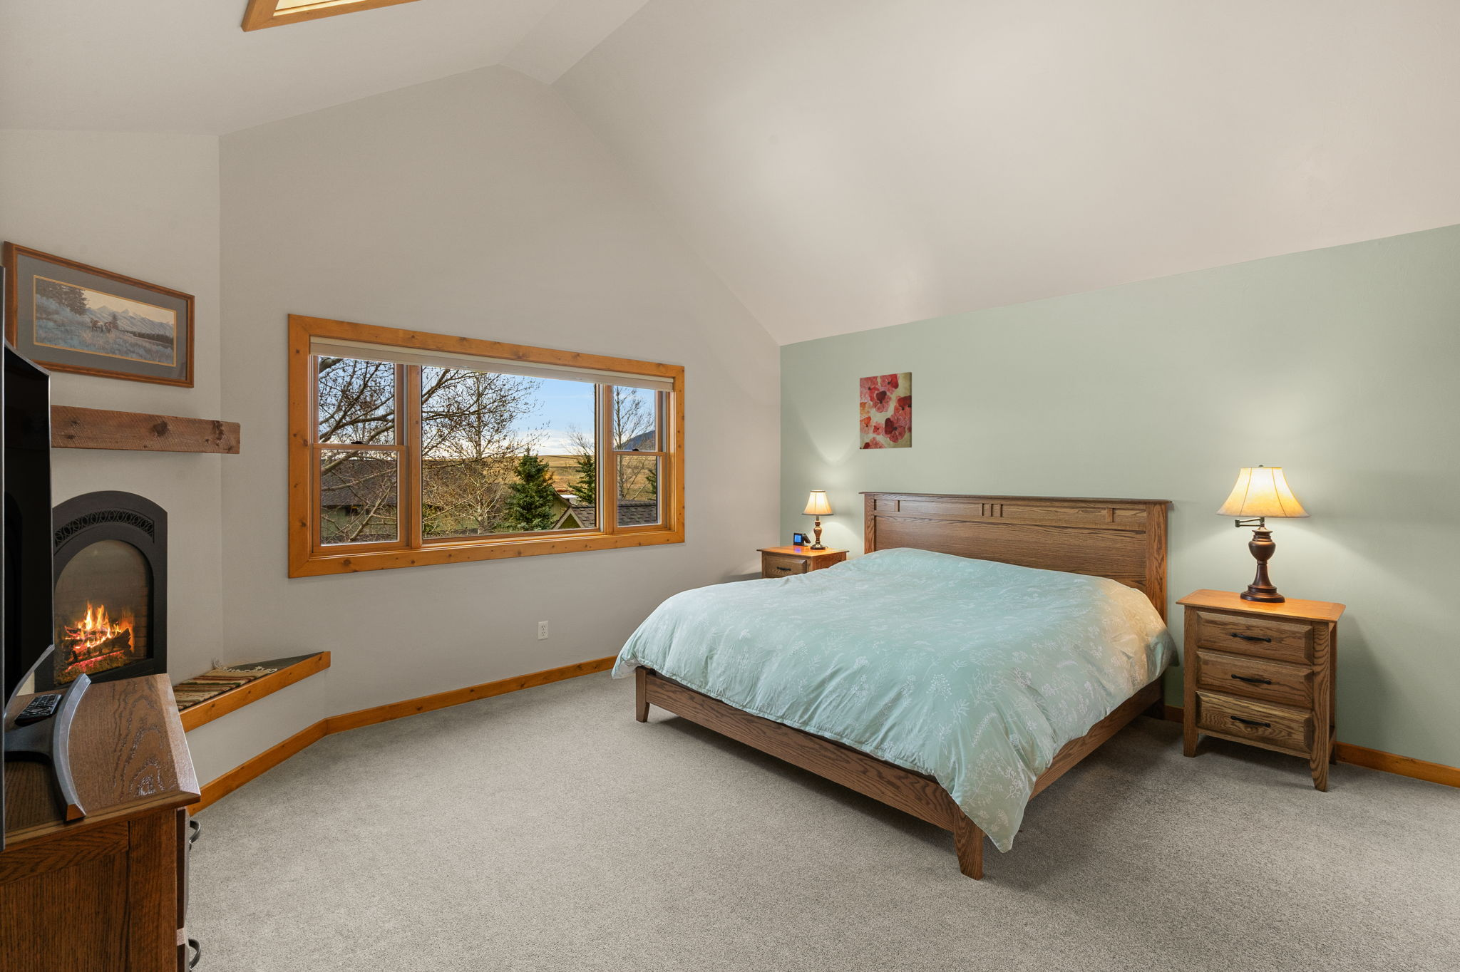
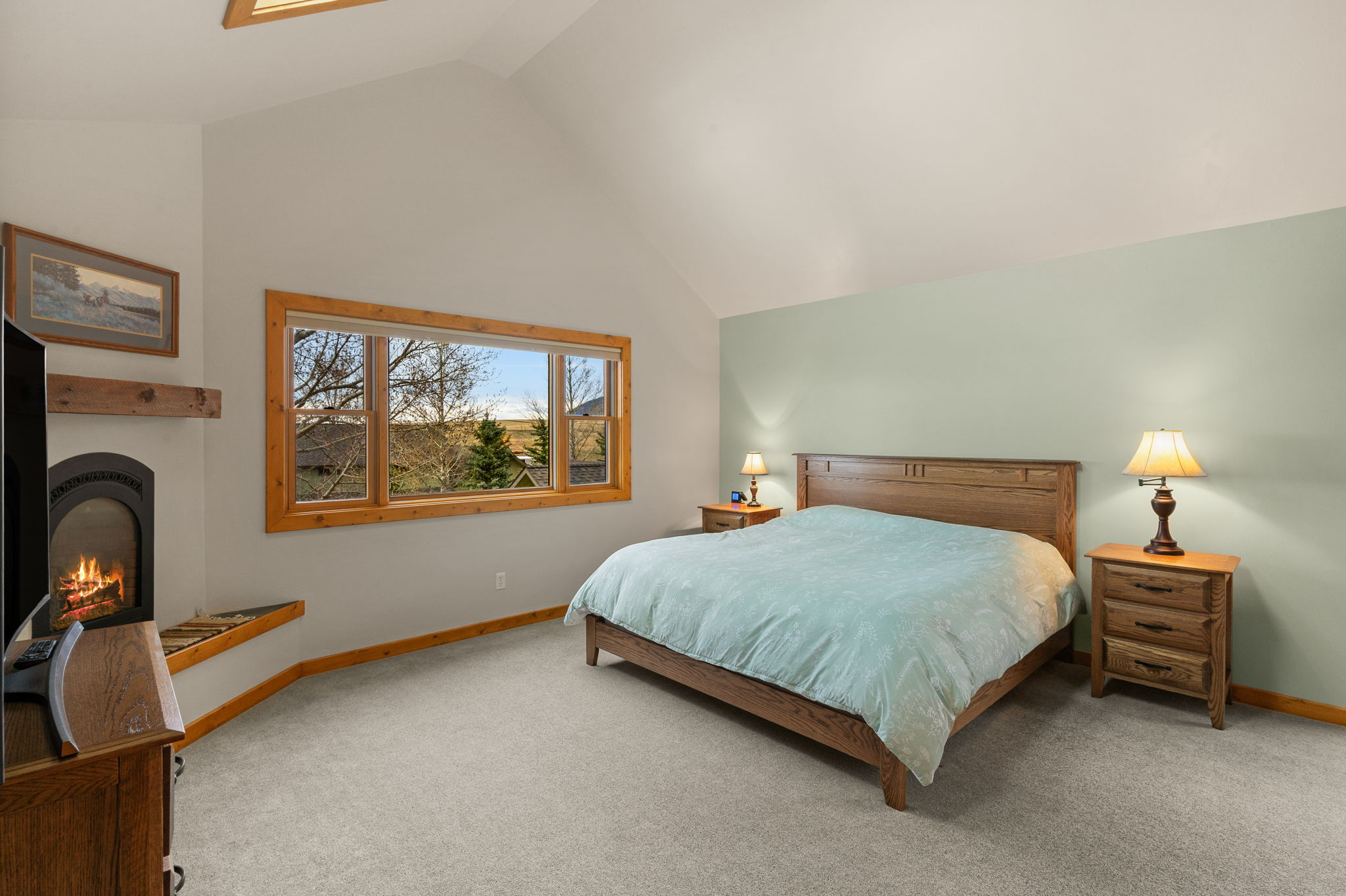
- wall art [859,371,912,449]
